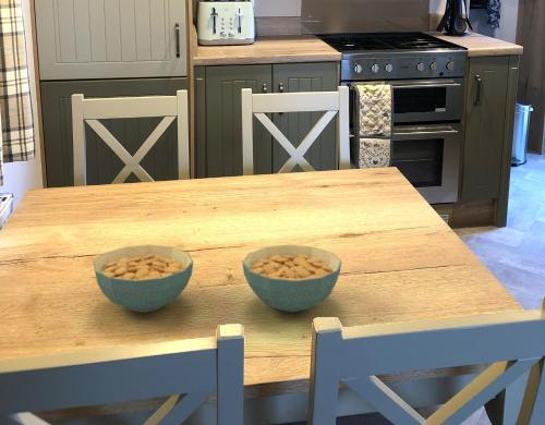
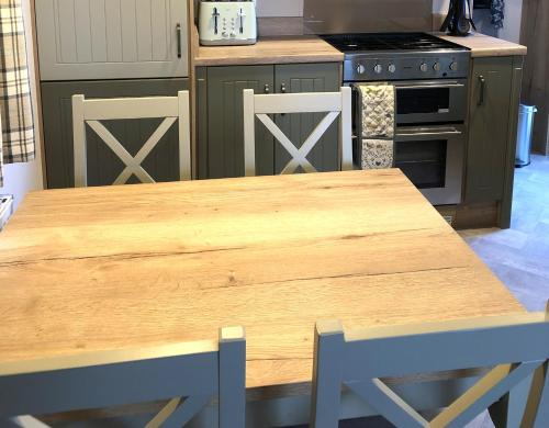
- cereal bowl [241,244,342,314]
- cereal bowl [92,244,194,314]
